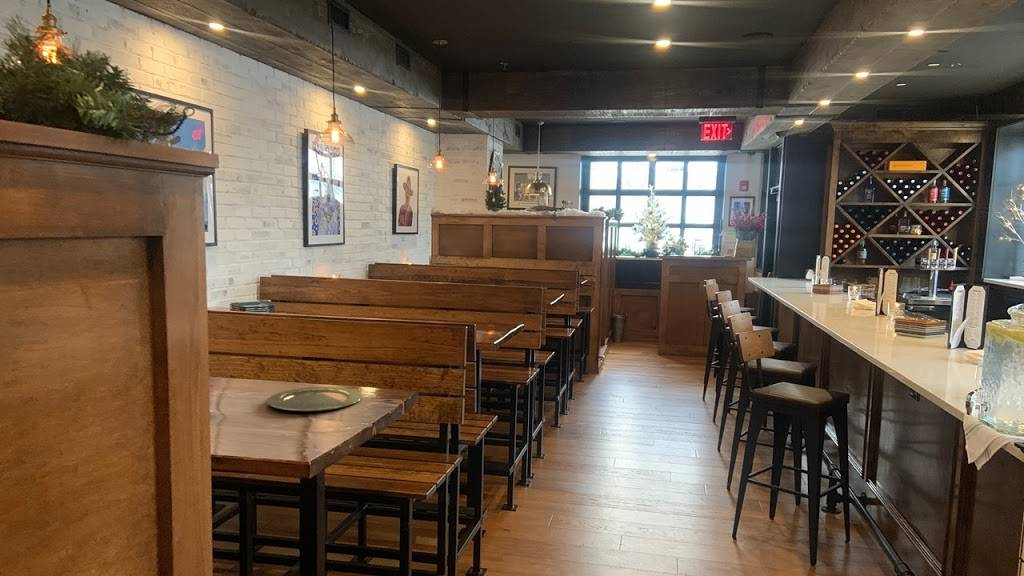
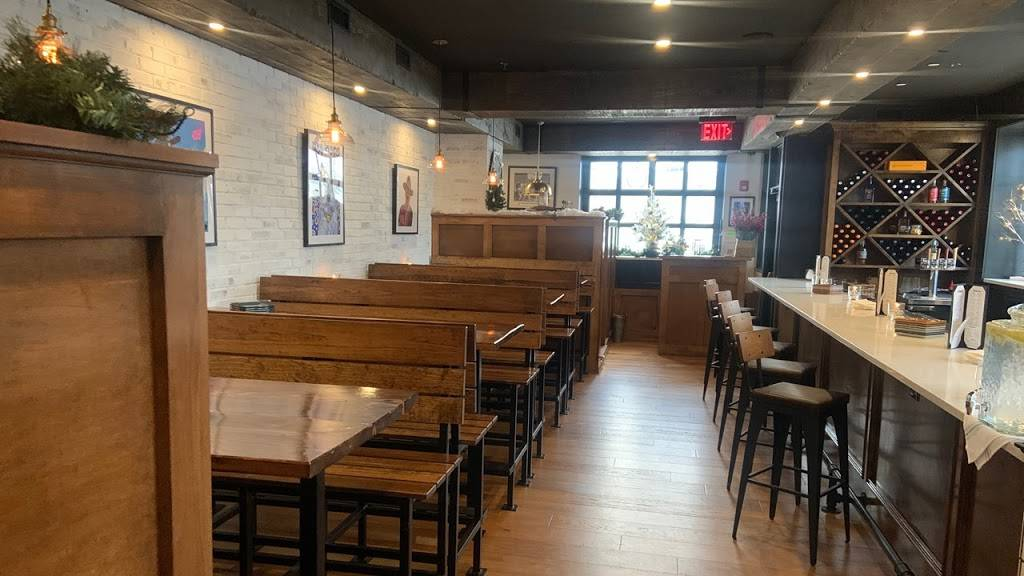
- plate [266,386,363,412]
